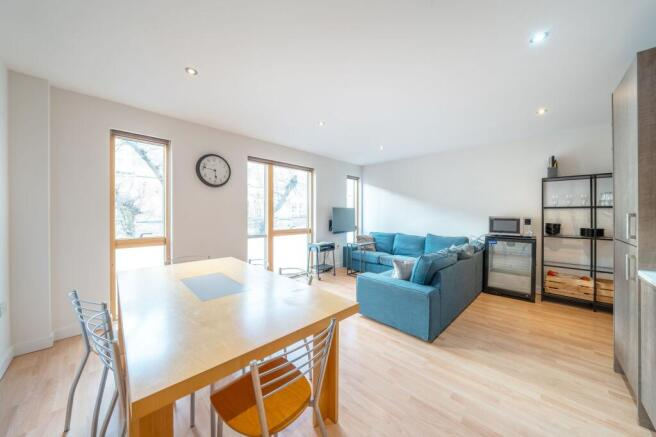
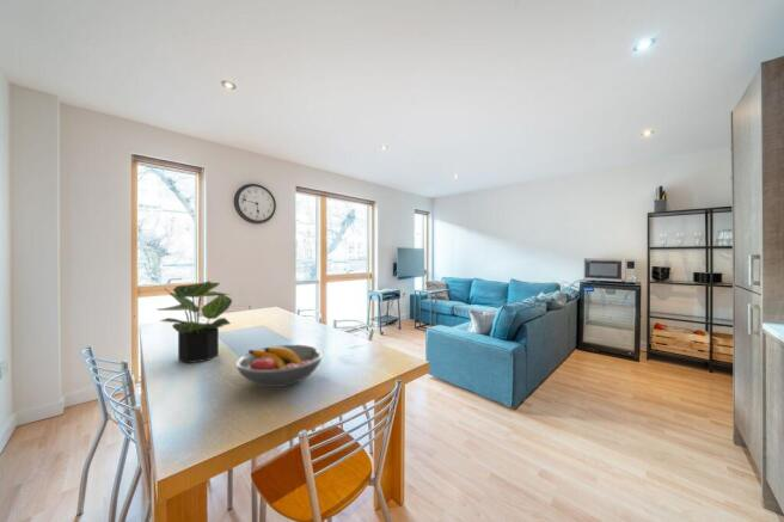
+ potted plant [158,281,233,364]
+ fruit bowl [234,344,325,388]
